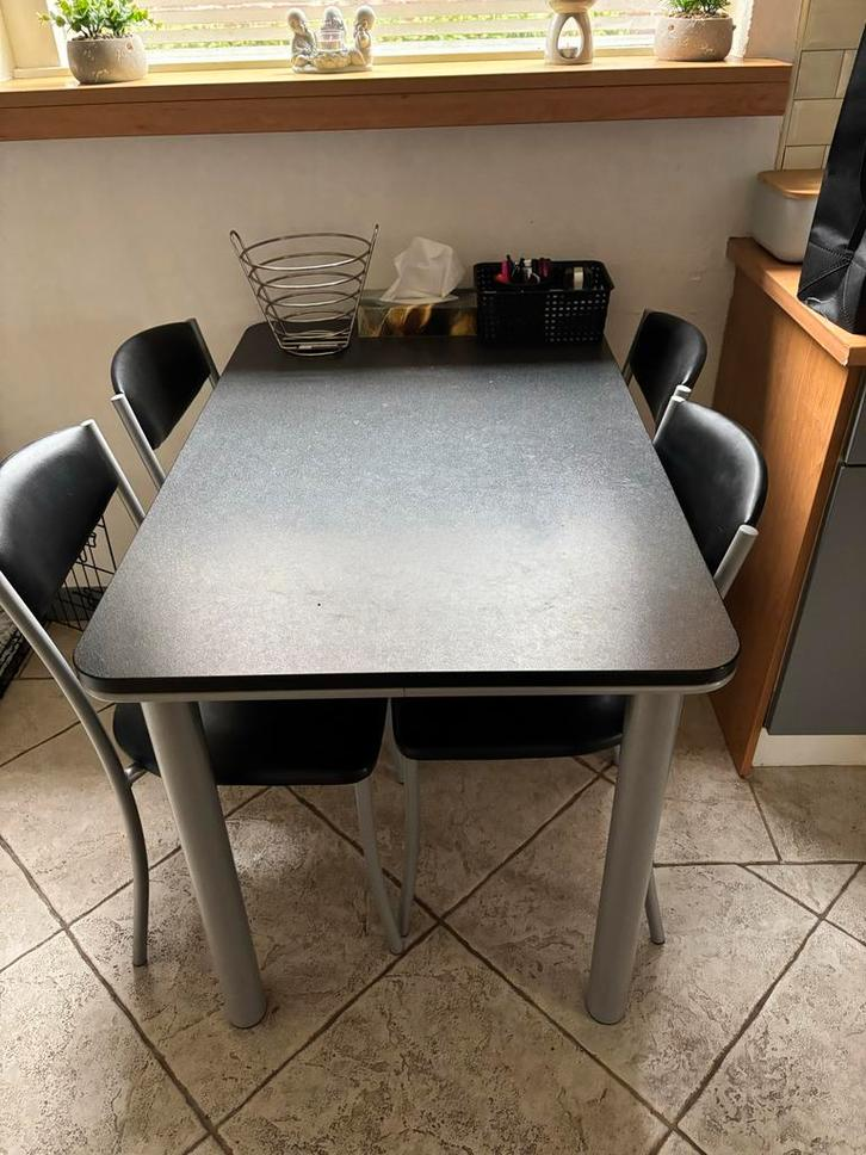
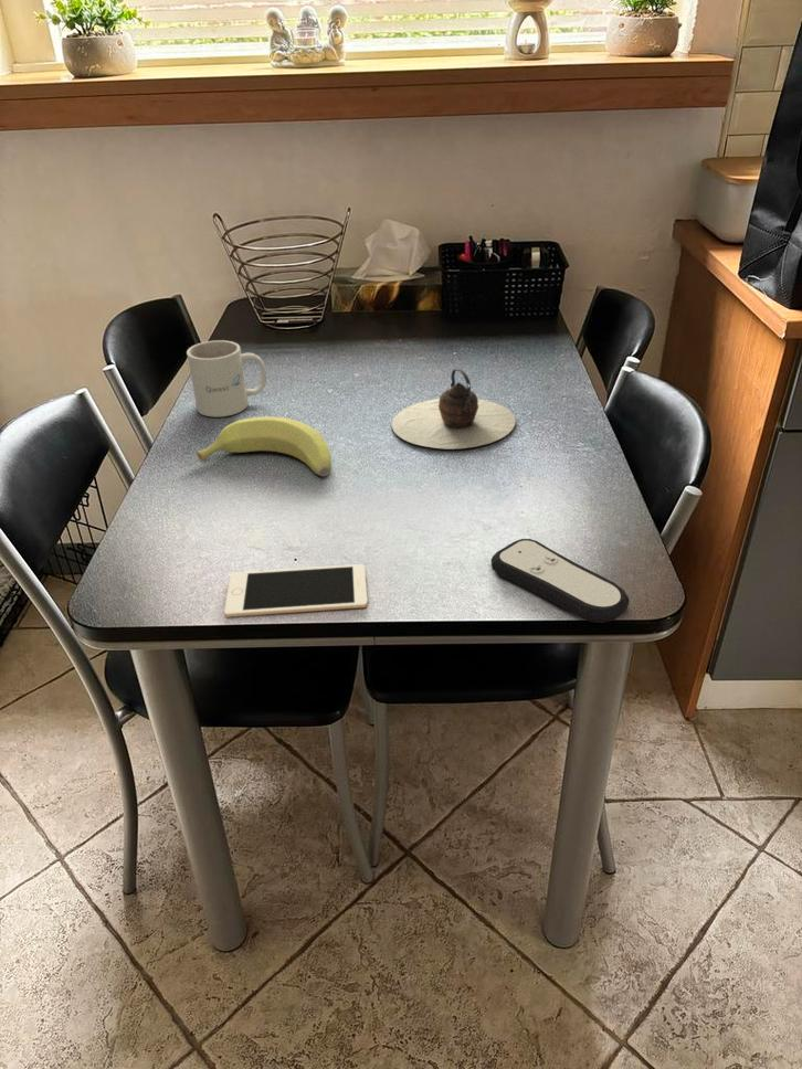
+ banana [194,415,333,477]
+ mug [186,339,267,417]
+ cell phone [223,563,369,618]
+ remote control [490,538,631,624]
+ teapot [391,368,517,451]
